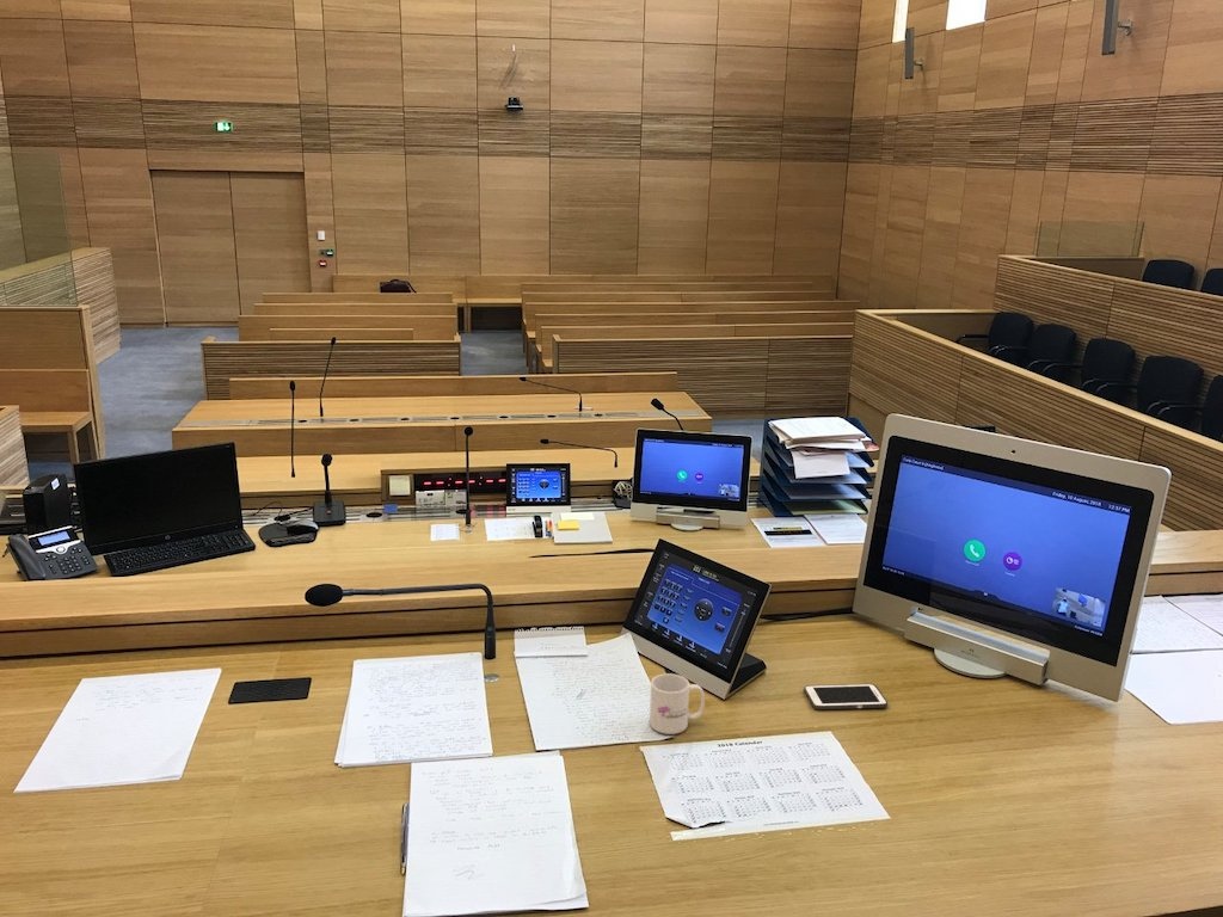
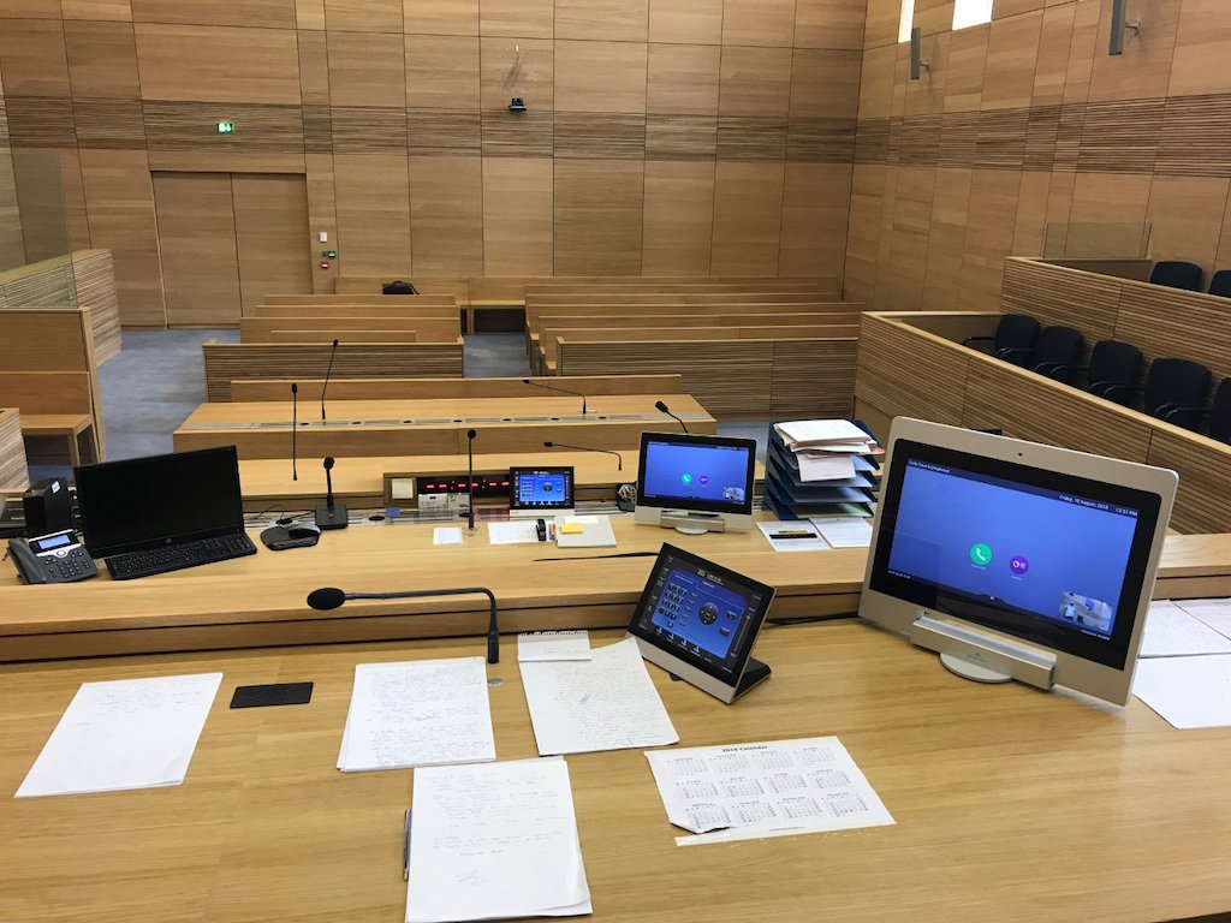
- cell phone [803,683,889,710]
- mug [649,672,706,736]
